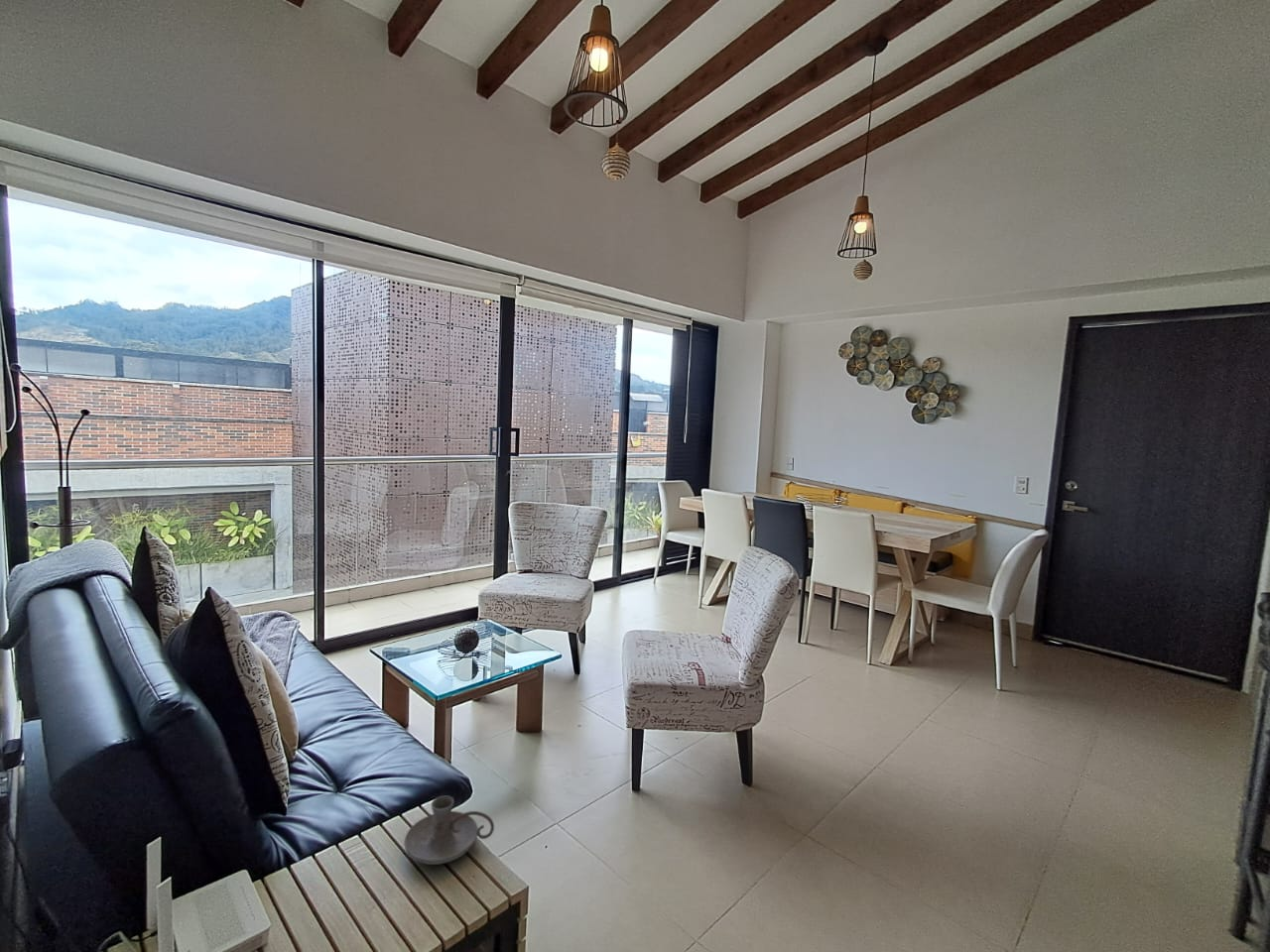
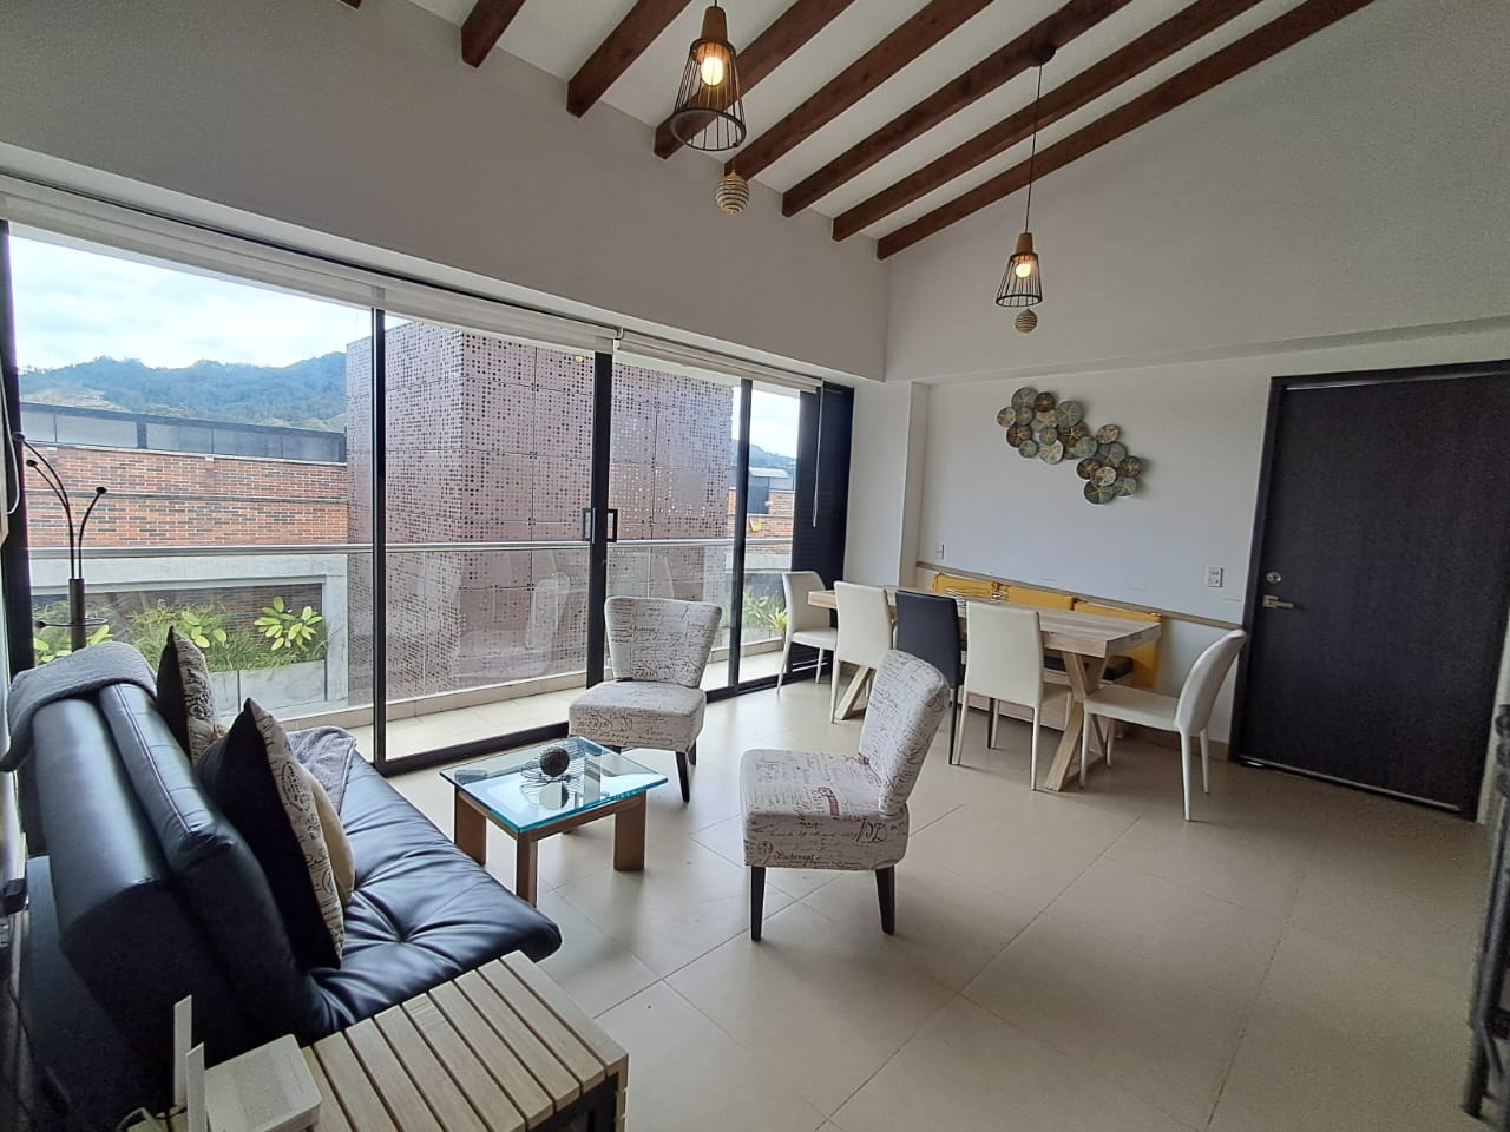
- candle holder [404,795,495,866]
